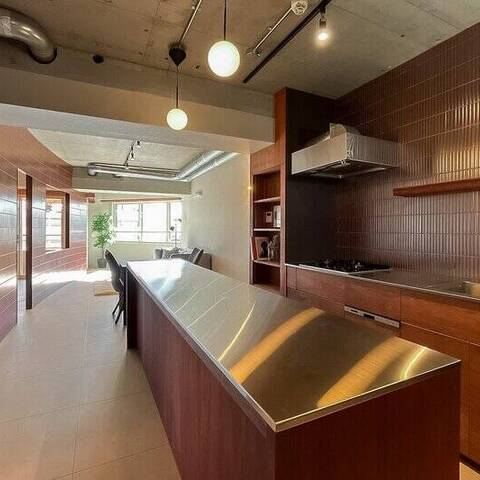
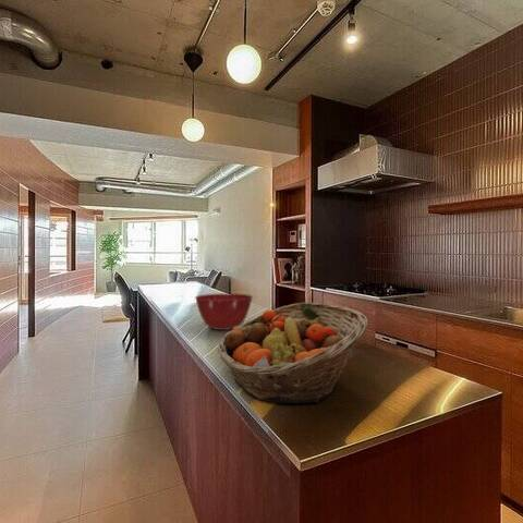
+ fruit basket [217,302,369,404]
+ mixing bowl [194,293,254,331]
